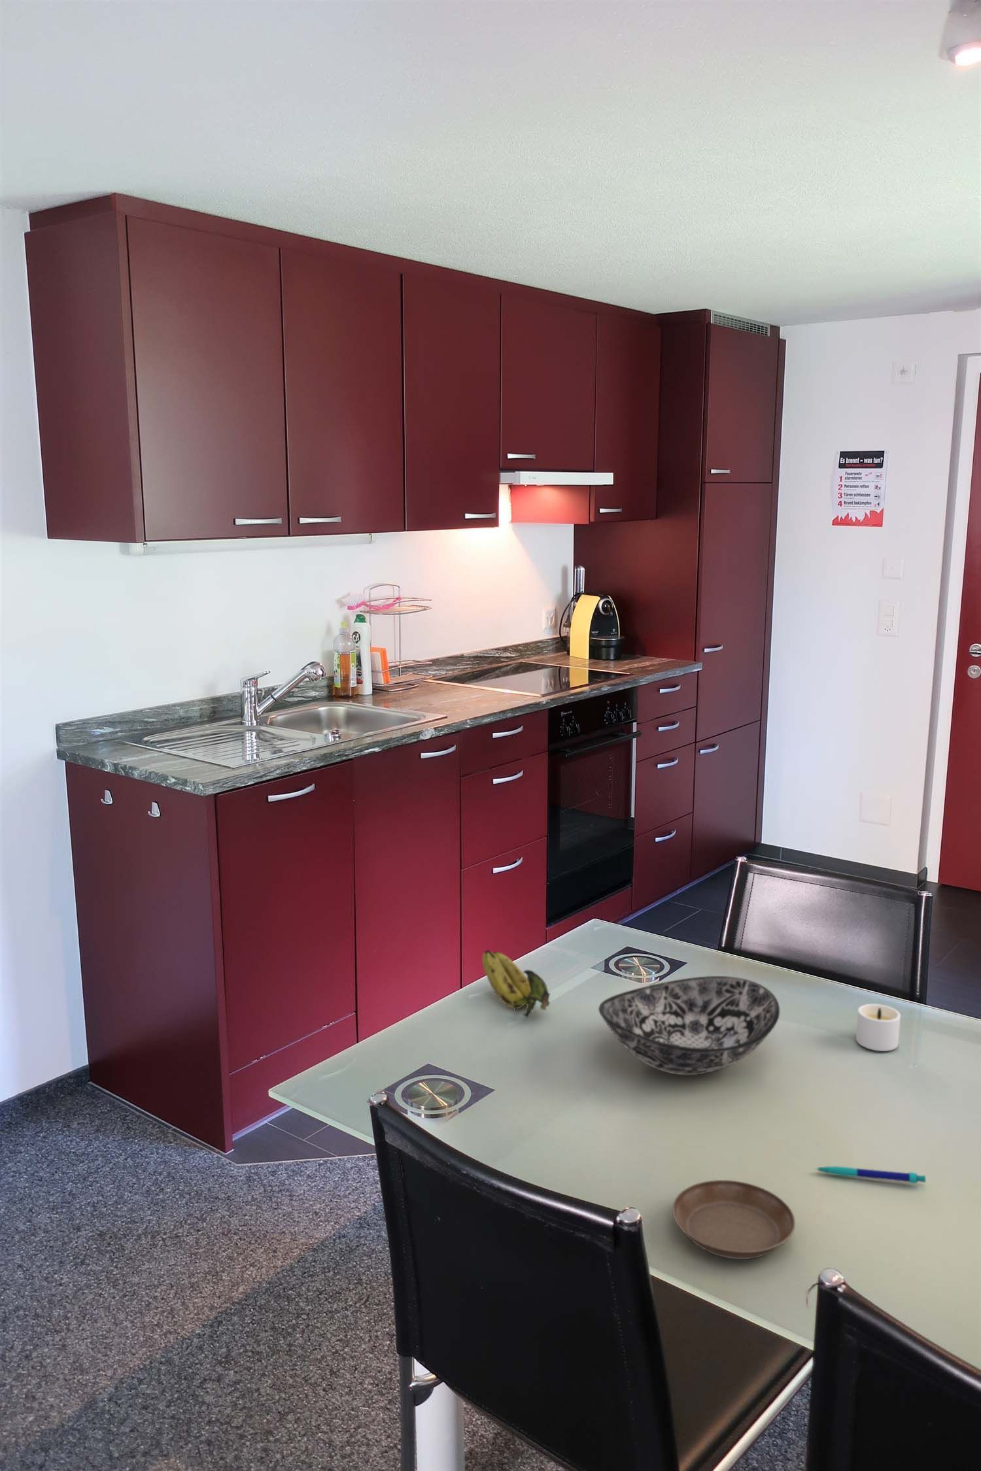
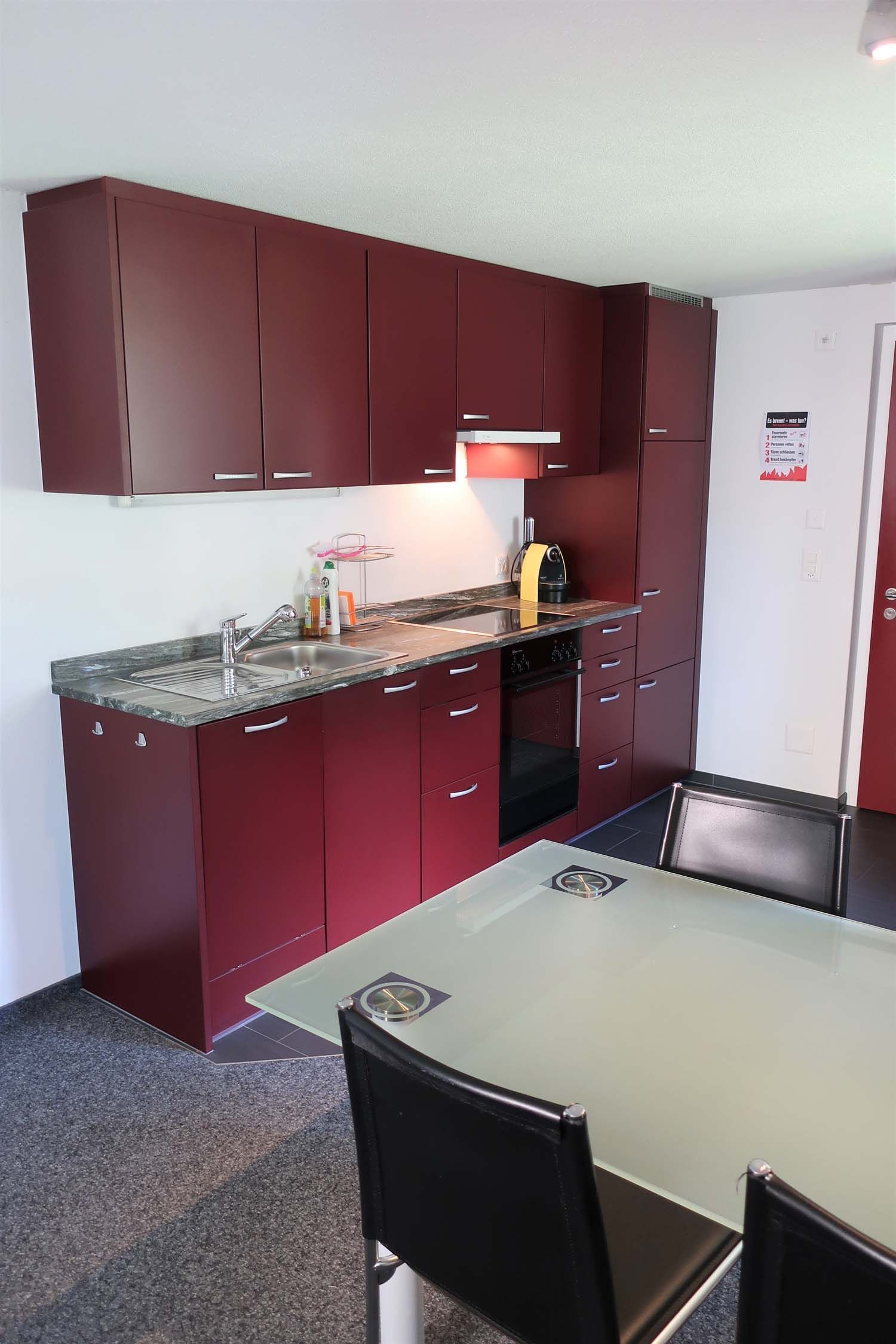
- candle [855,1004,901,1052]
- banana [482,949,551,1019]
- saucer [671,1180,796,1260]
- bowl [598,975,781,1076]
- pen [813,1166,926,1184]
